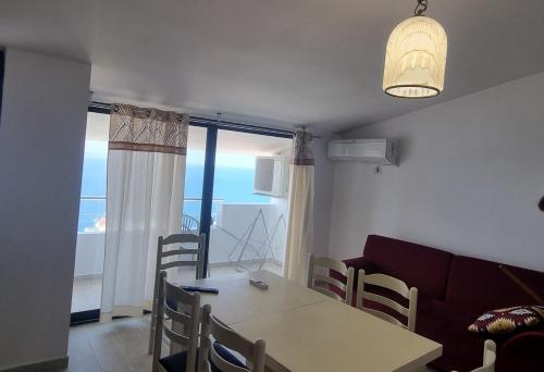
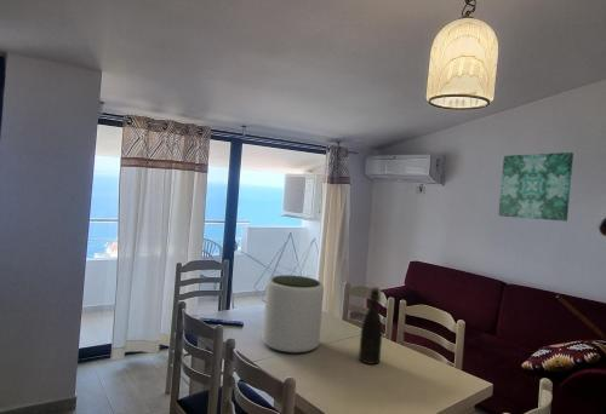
+ bottle [358,286,383,366]
+ plant pot [261,274,325,355]
+ wall art [497,151,574,223]
